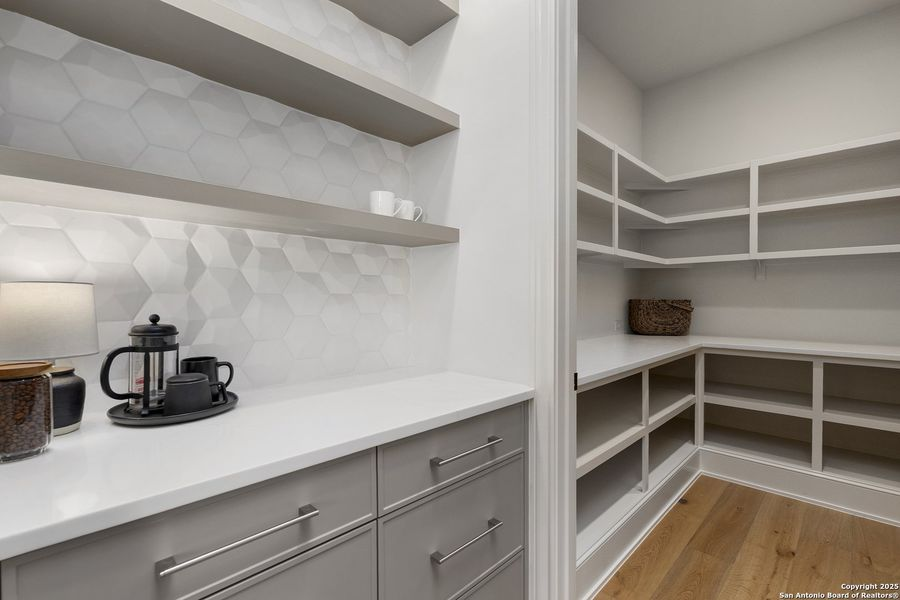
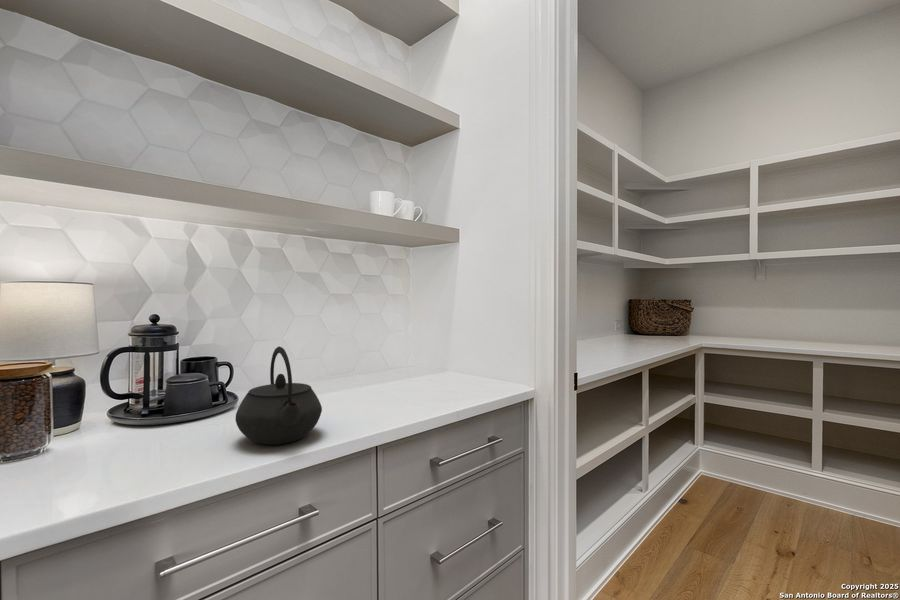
+ kettle [235,346,323,446]
